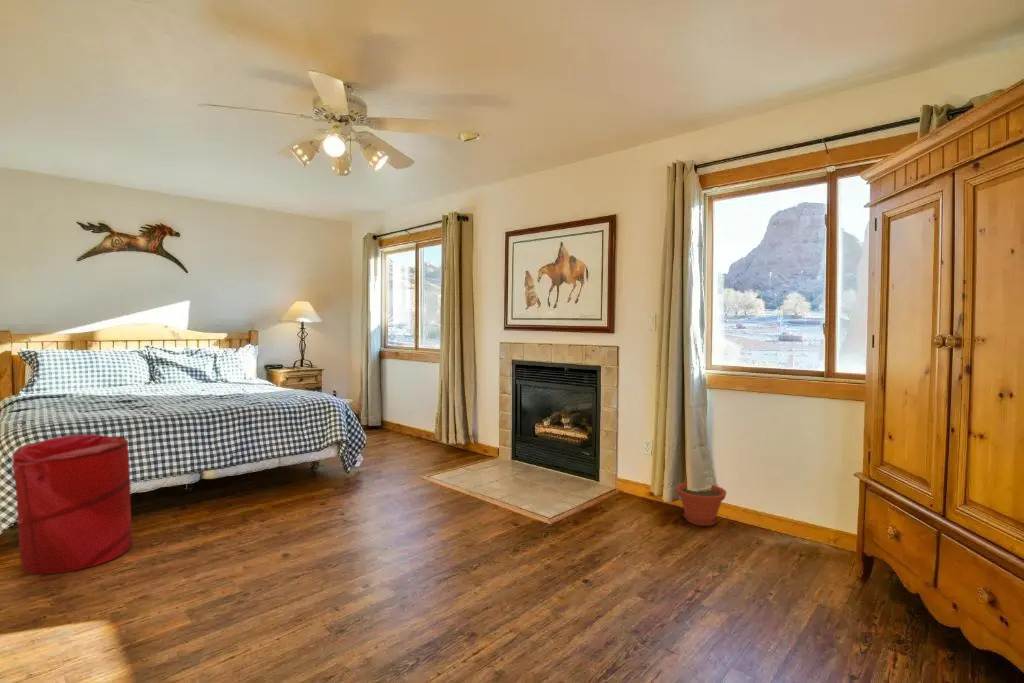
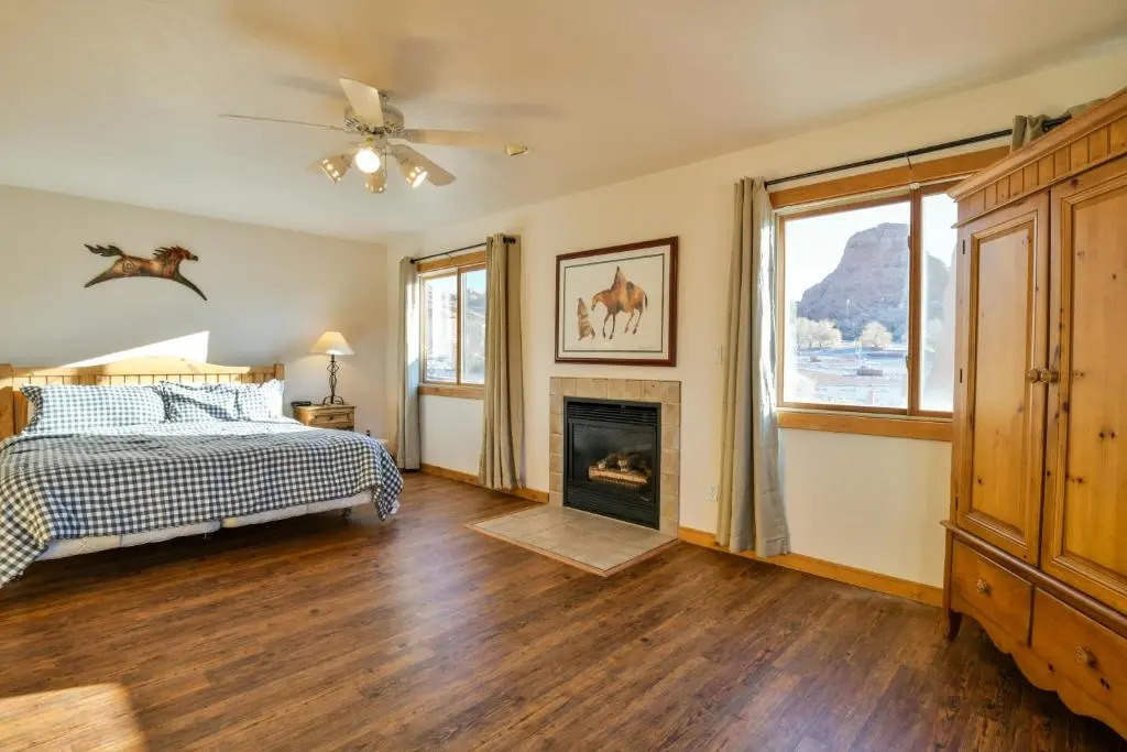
- plant pot [675,482,728,527]
- laundry hamper [12,433,133,575]
